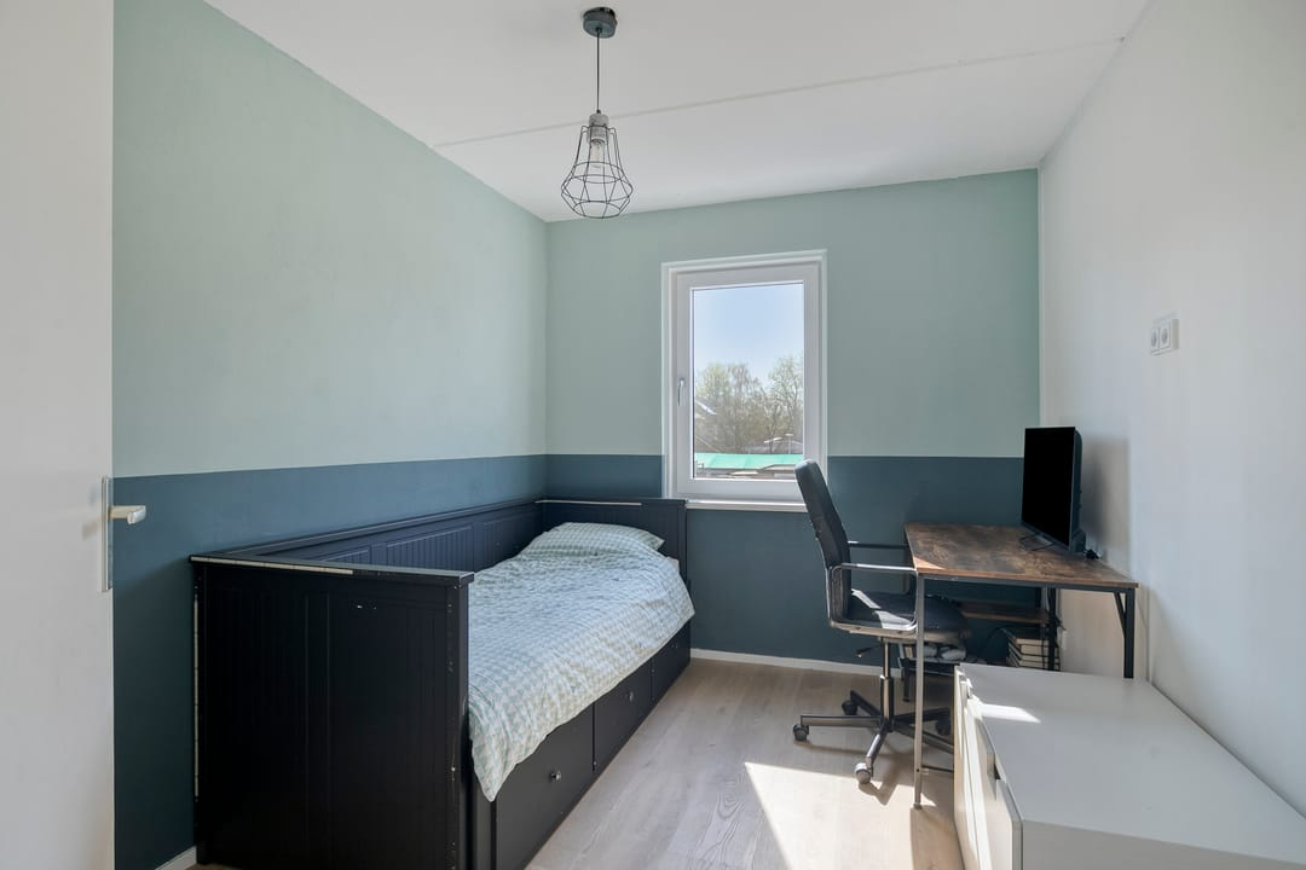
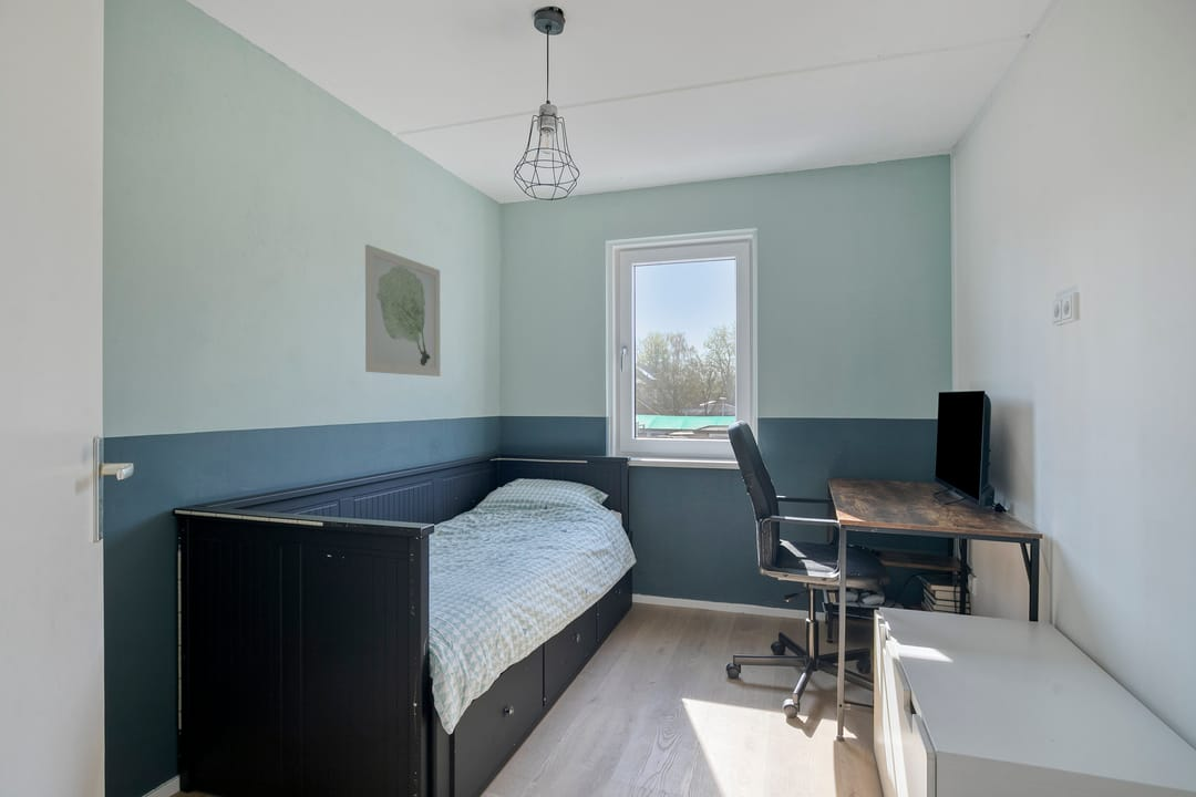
+ wall art [364,244,441,377]
